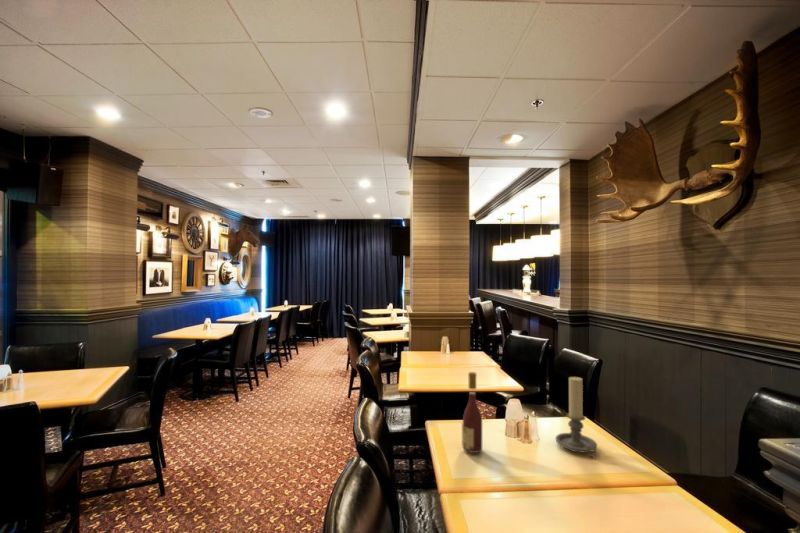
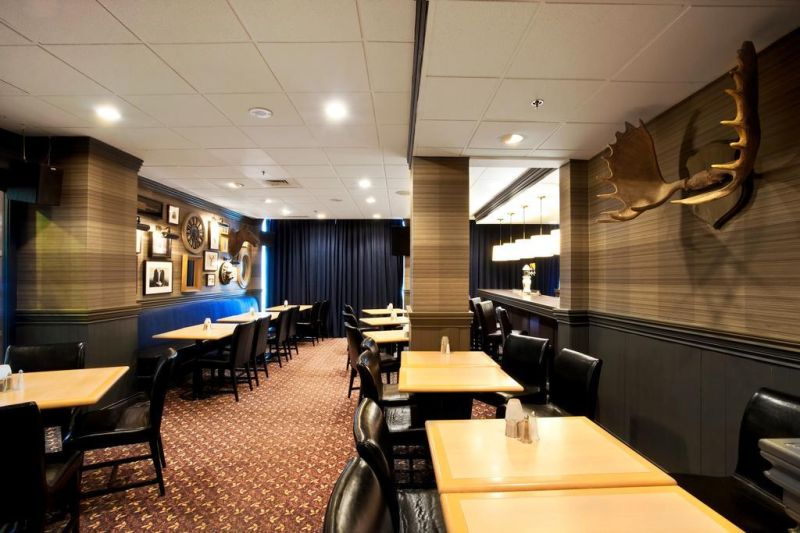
- candle holder [555,376,598,459]
- wine bottle [461,371,483,454]
